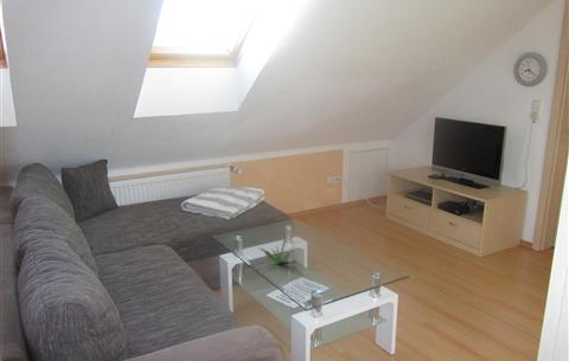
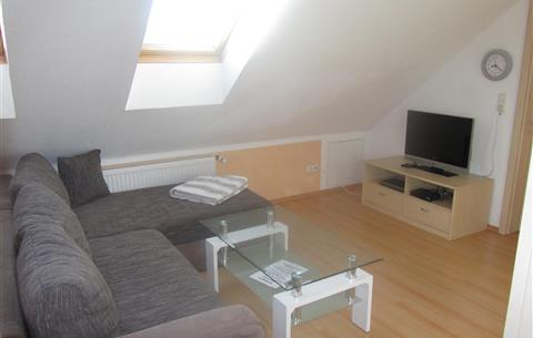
- succulent plant [256,236,299,265]
